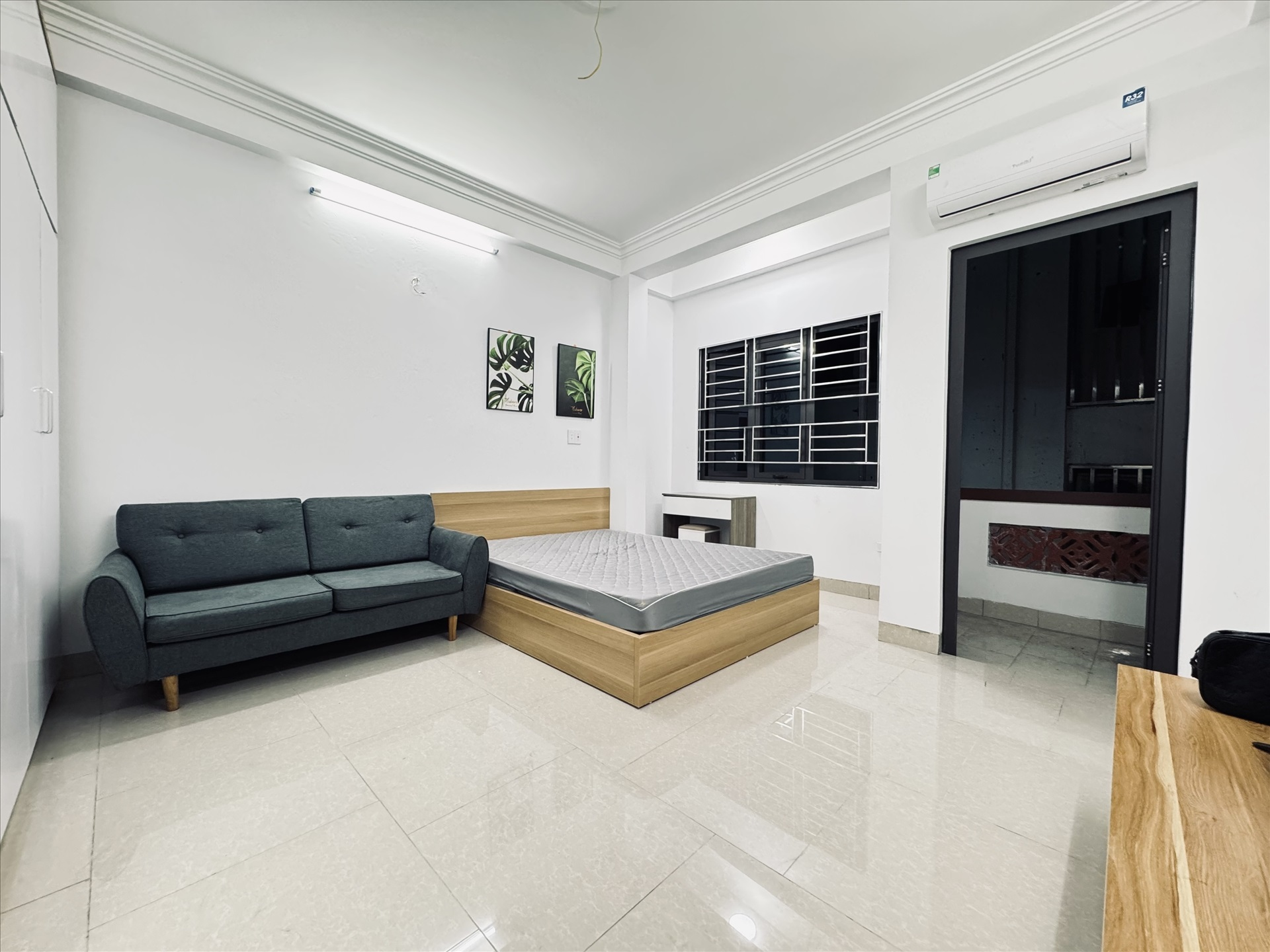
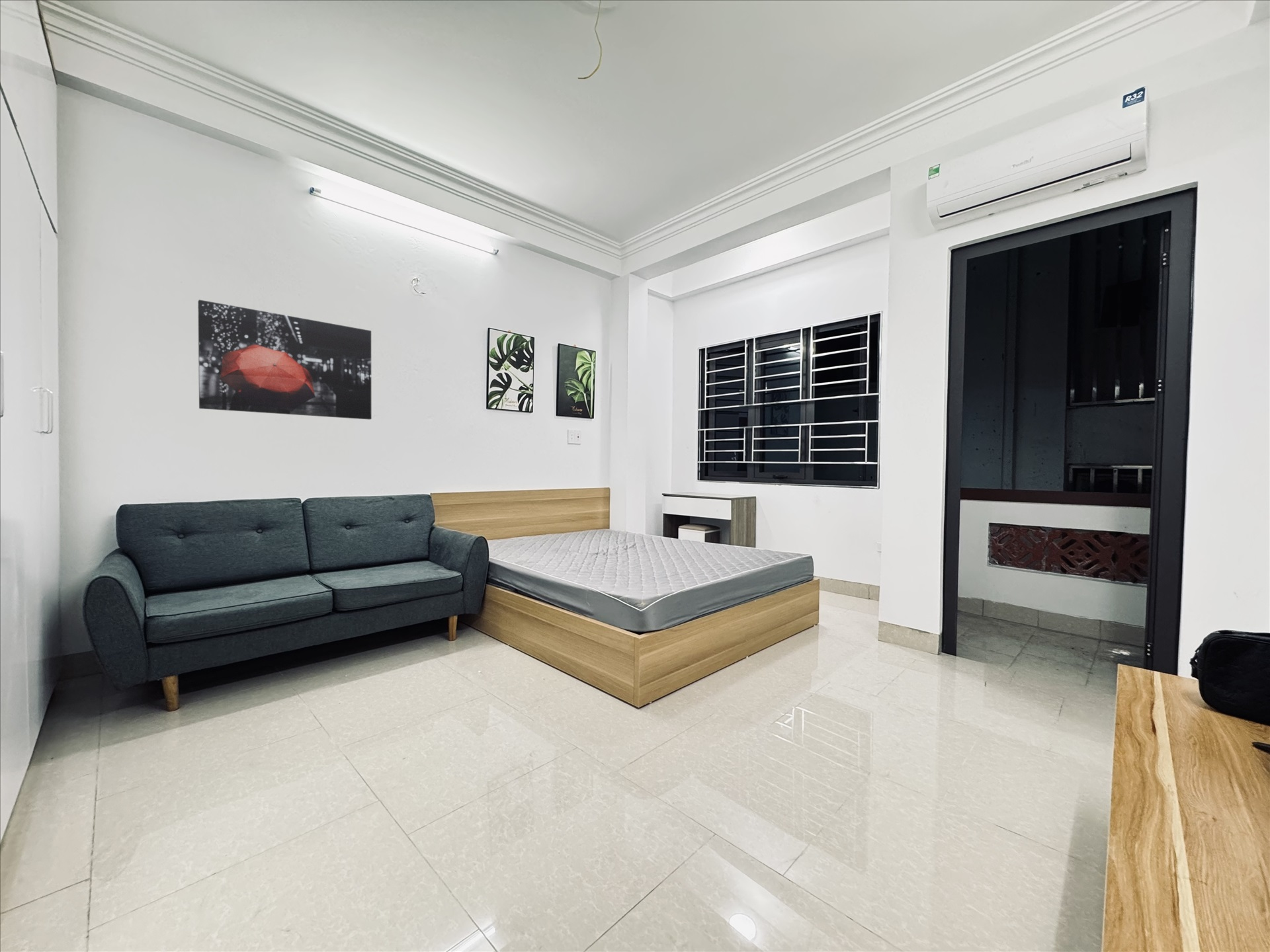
+ wall art [197,299,372,420]
